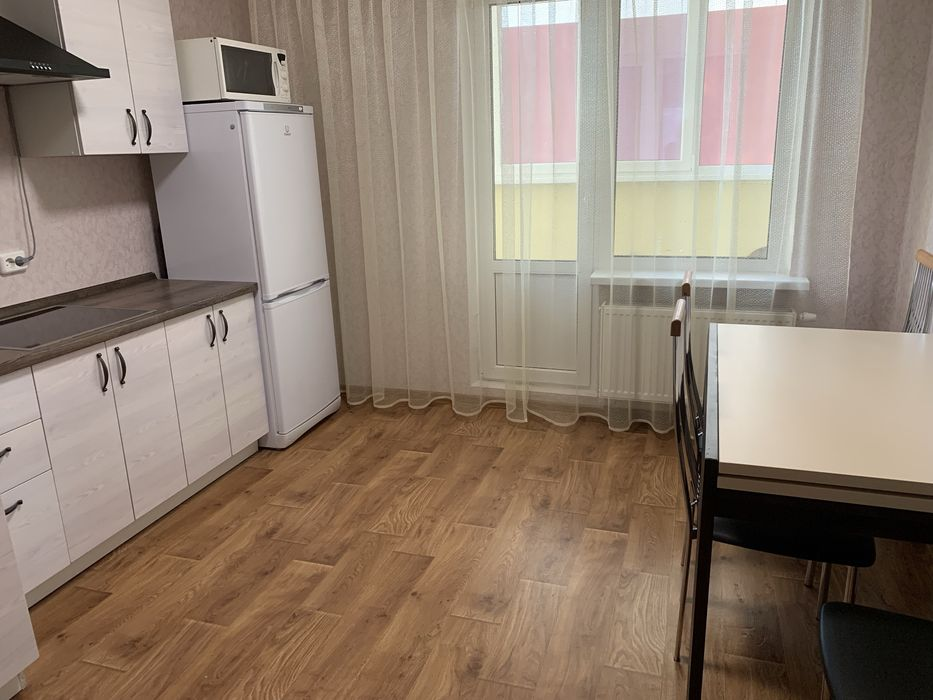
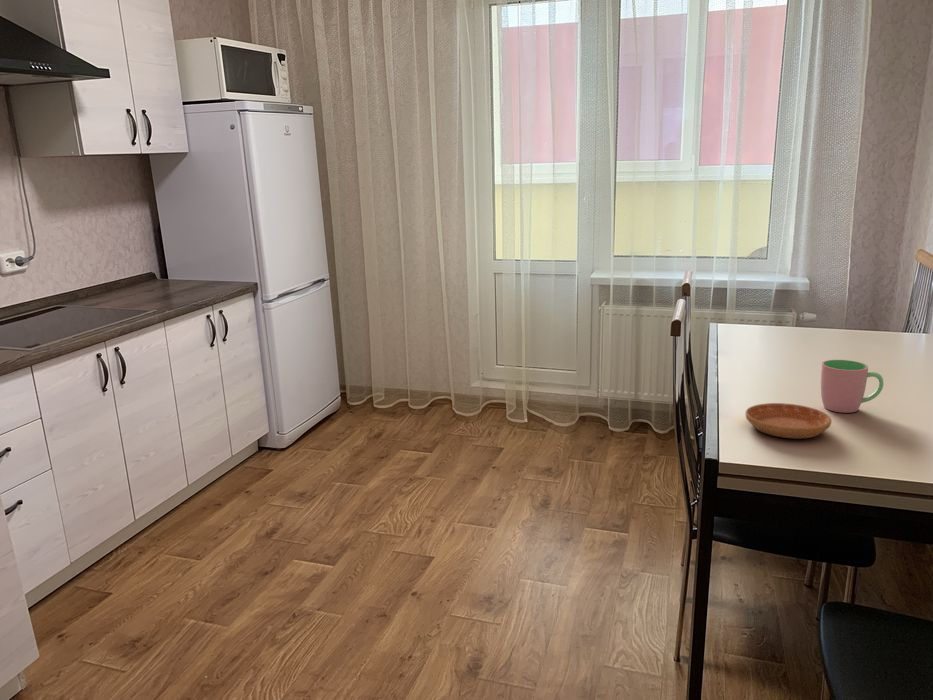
+ cup [820,359,884,414]
+ saucer [744,402,833,440]
